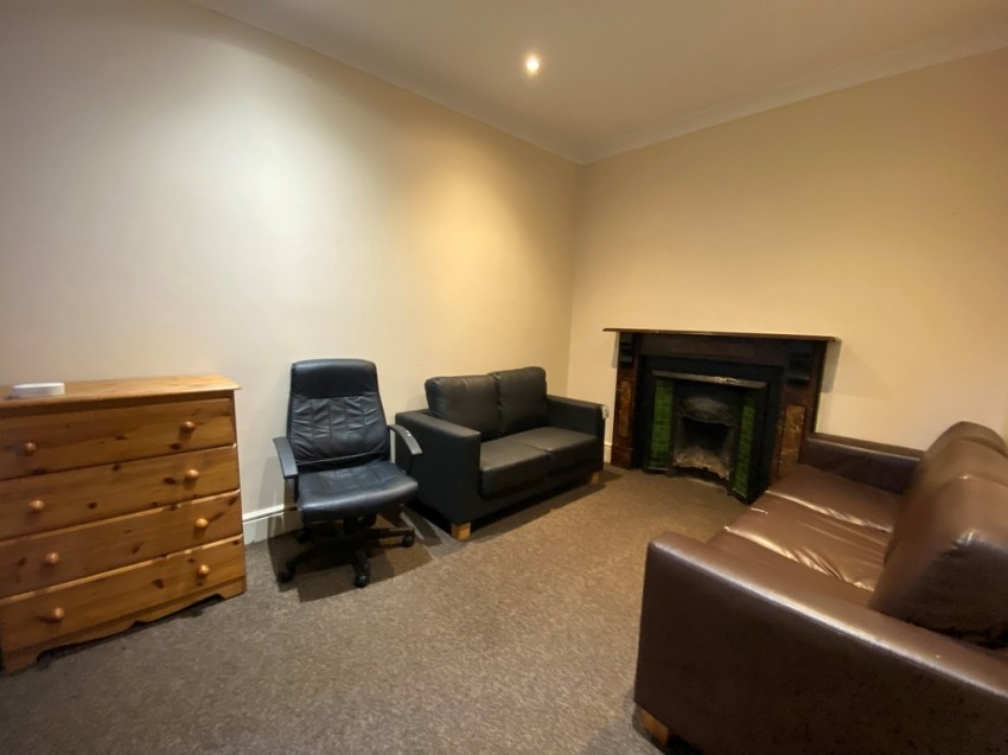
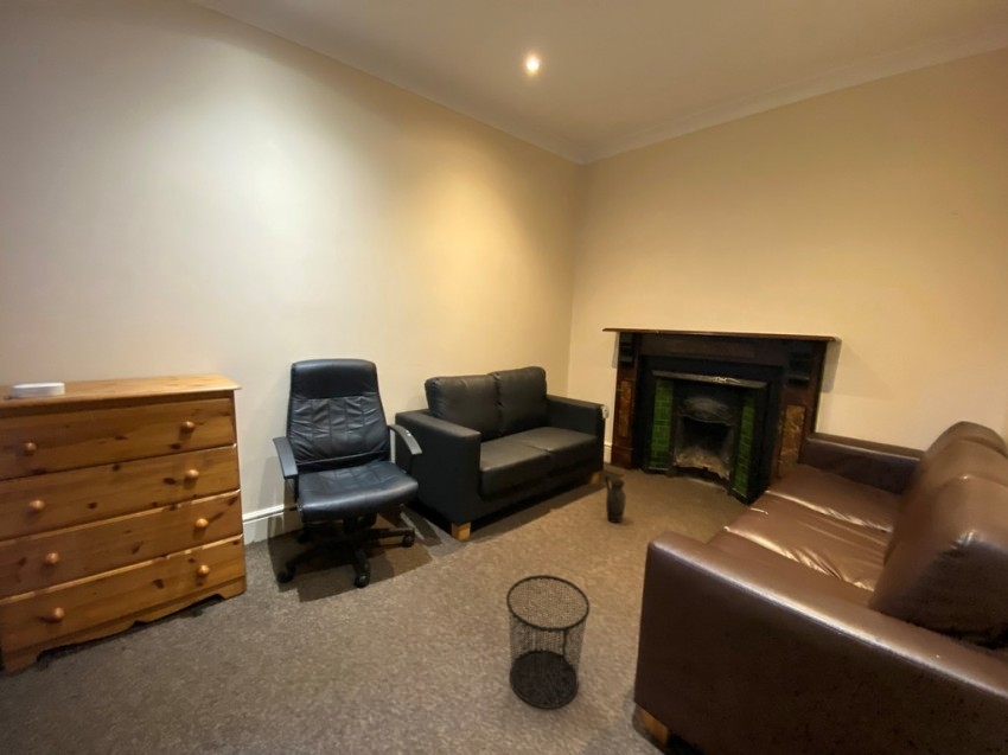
+ waste bin [505,574,591,709]
+ ceramic jug [604,473,627,524]
